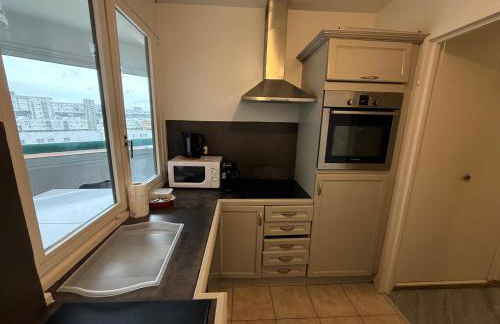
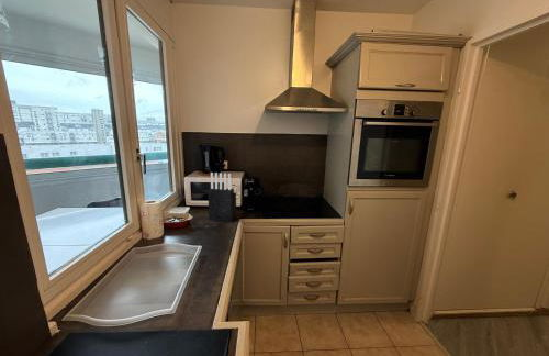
+ knife block [206,171,237,223]
